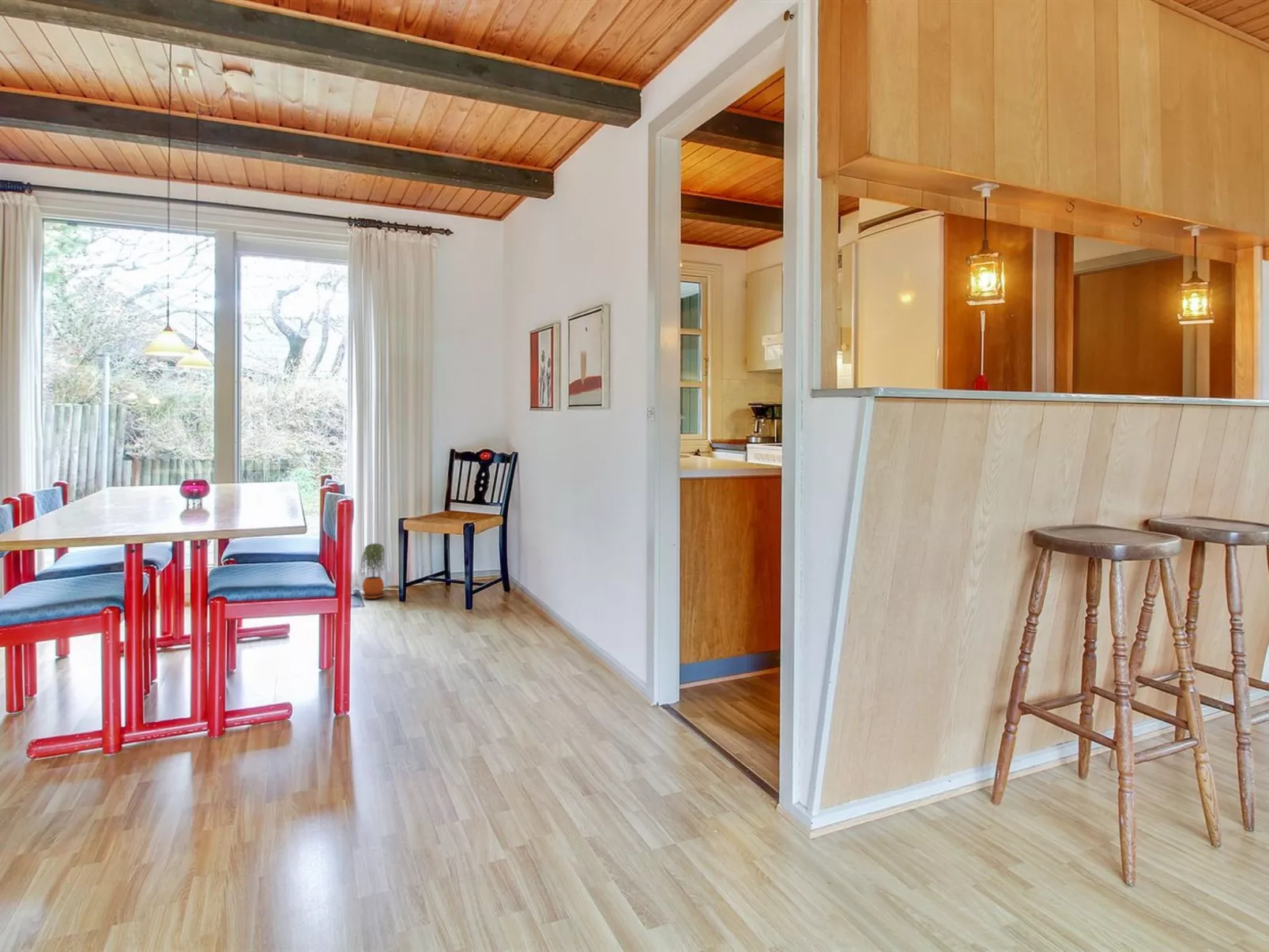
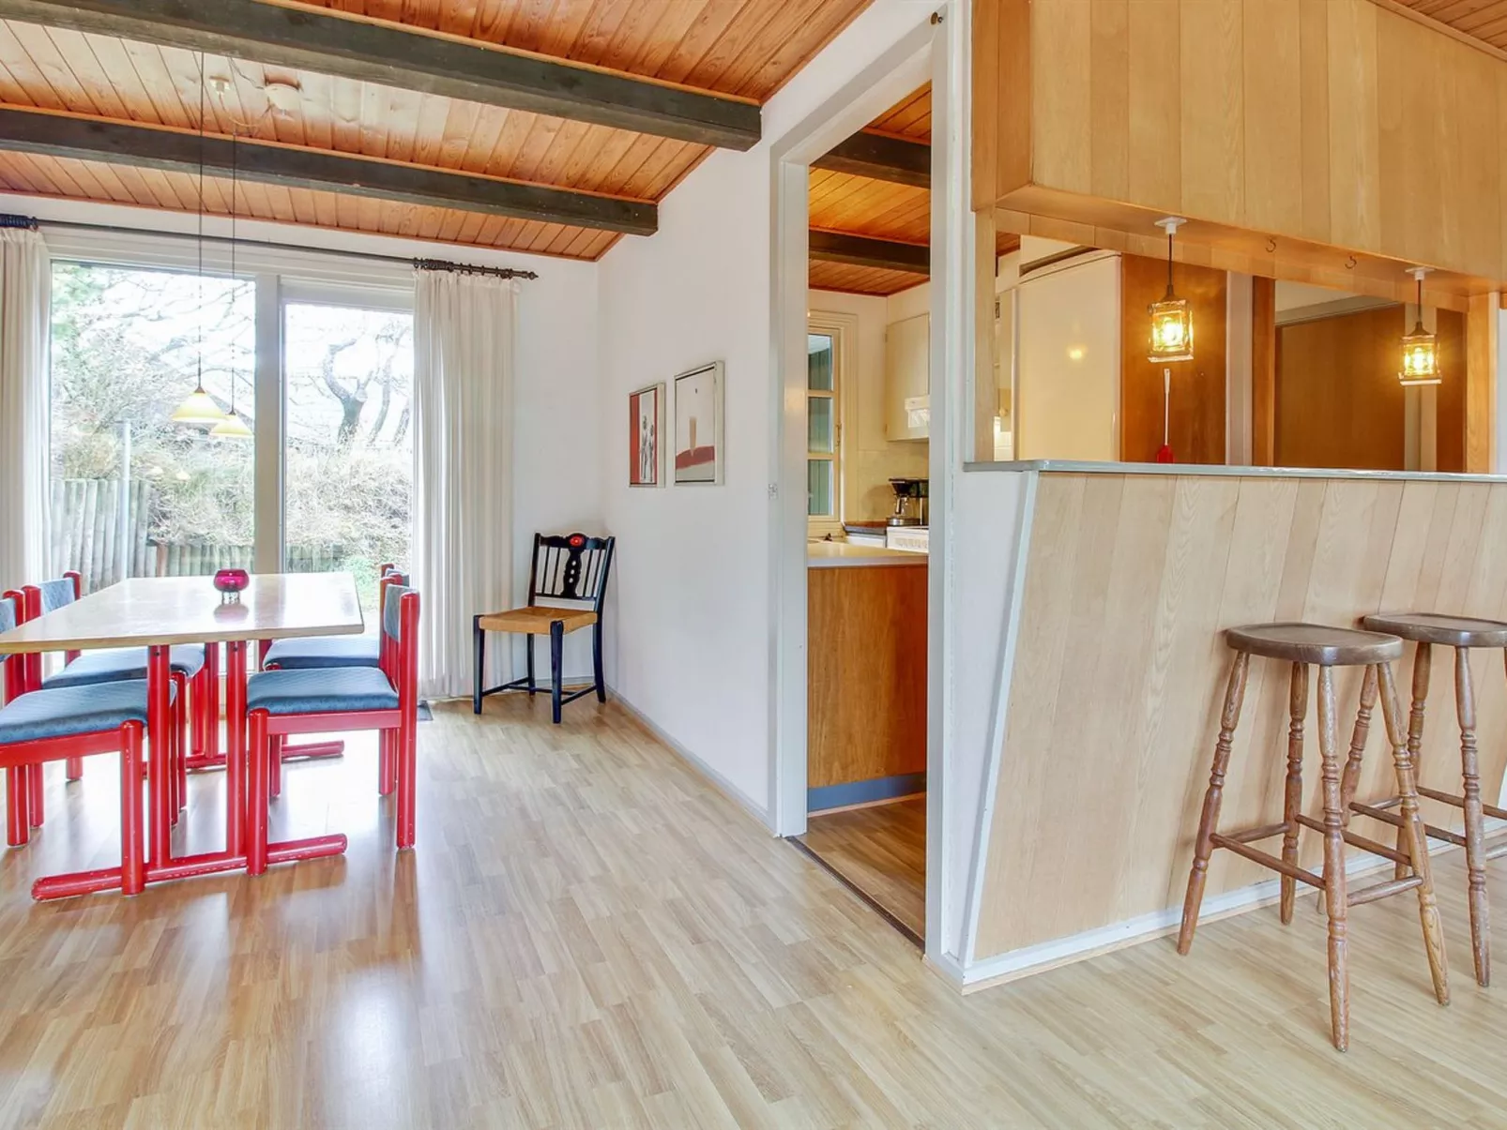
- potted plant [358,543,386,600]
